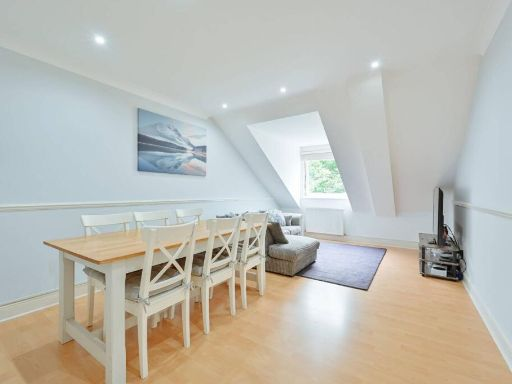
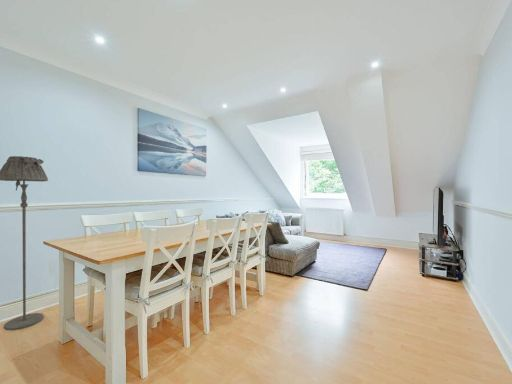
+ floor lamp [0,155,49,331]
